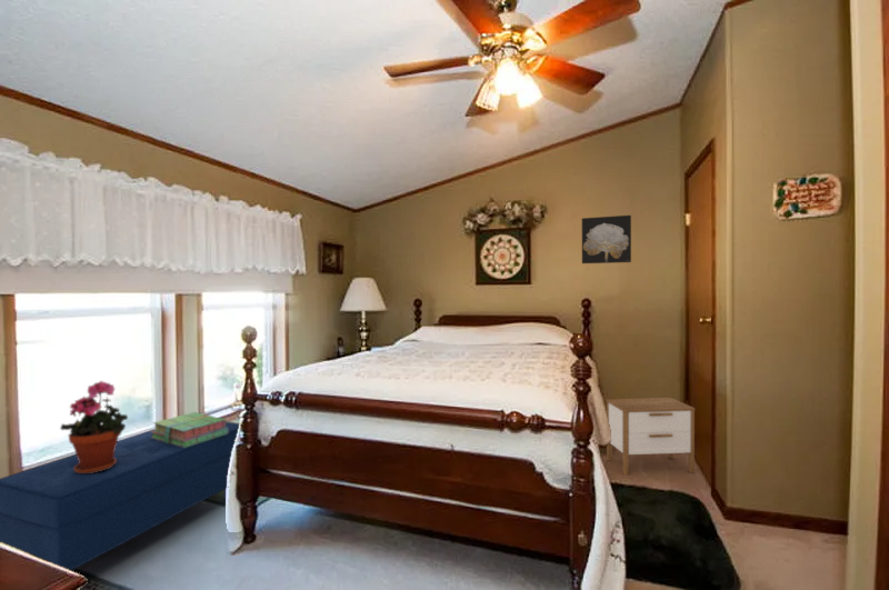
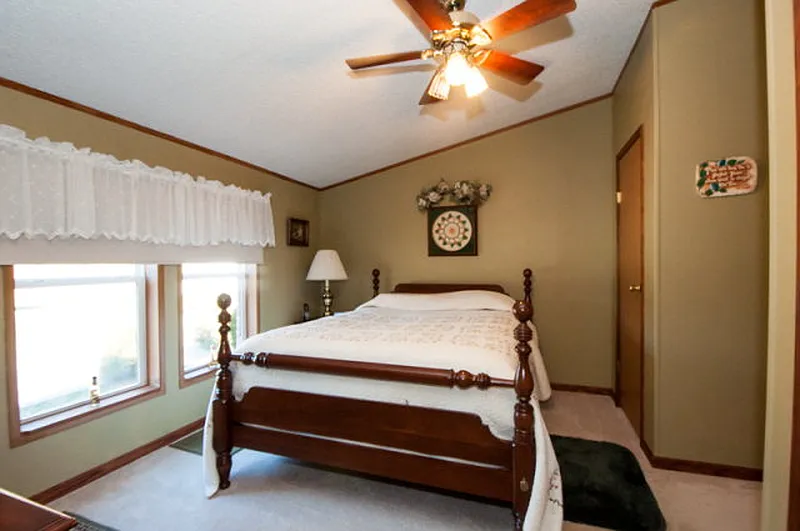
- wall art [581,214,632,264]
- nightstand [606,397,696,476]
- bench [0,420,240,572]
- potted plant [59,380,129,473]
- stack of books [150,411,229,448]
